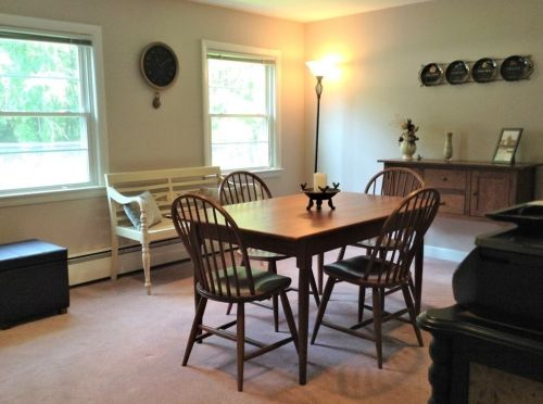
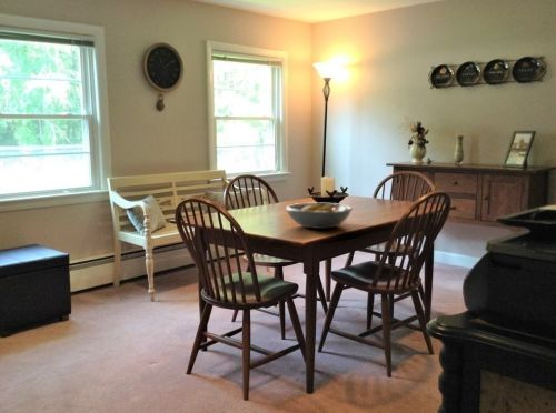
+ fruit bowl [285,202,354,230]
